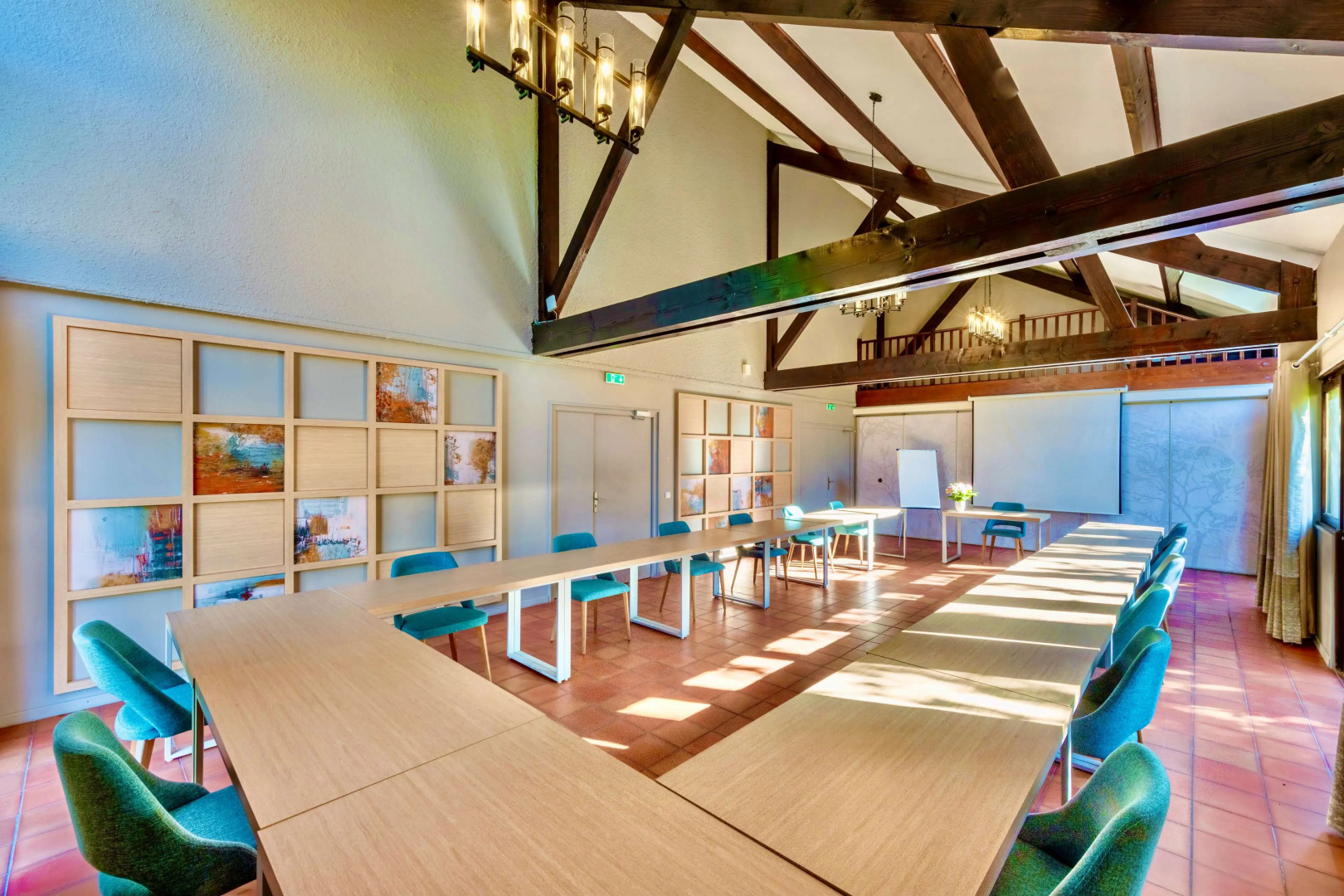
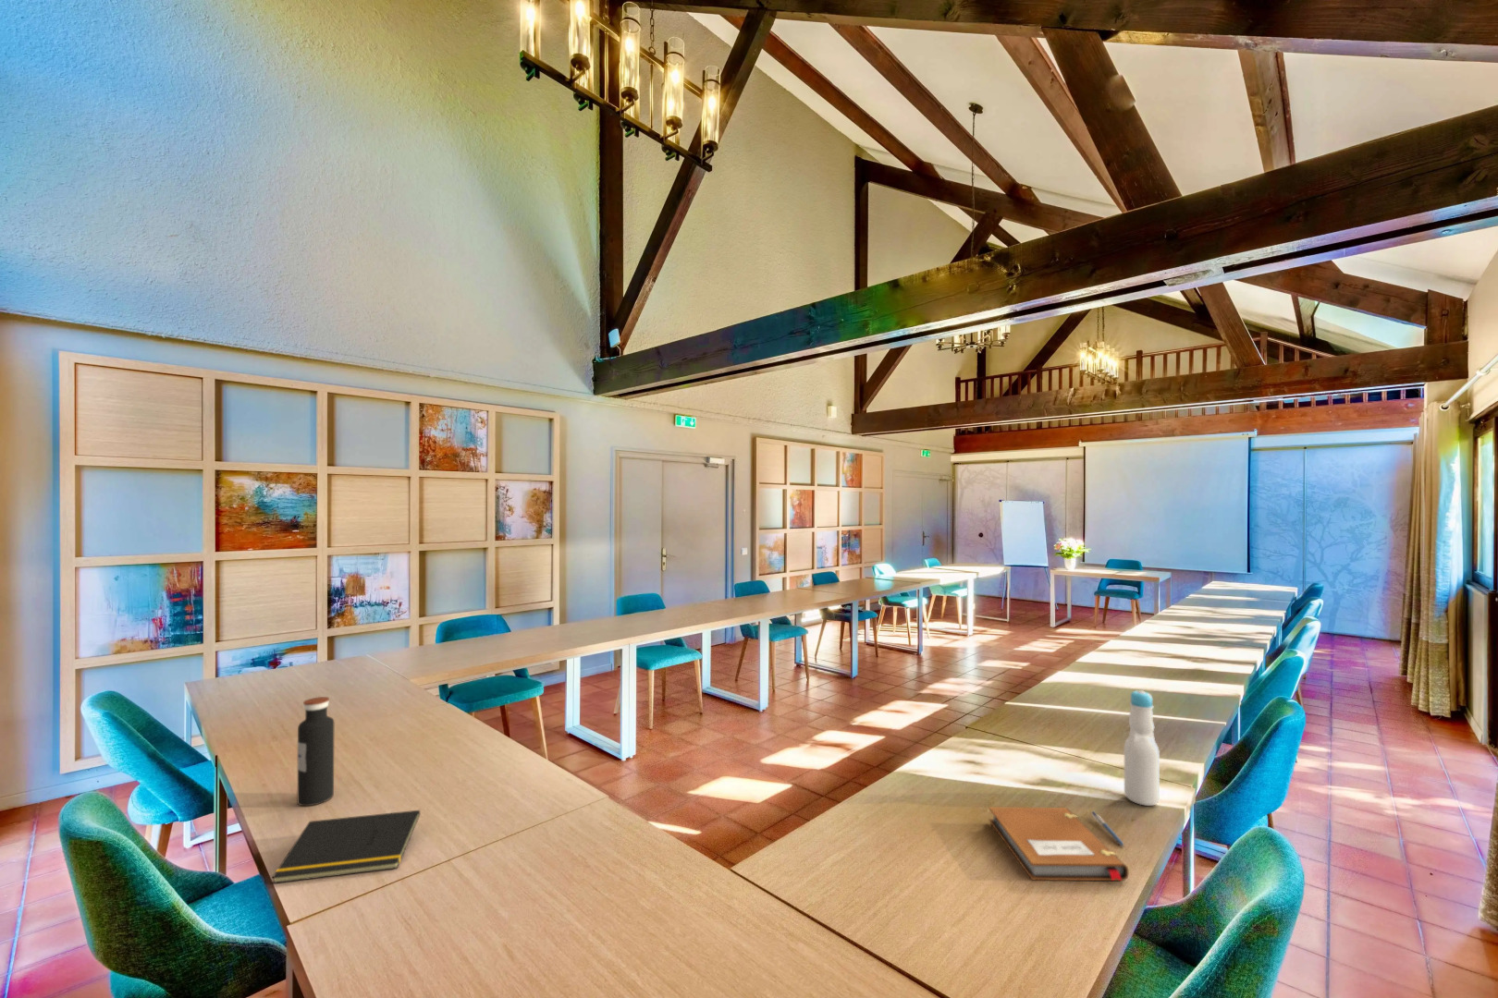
+ water bottle [296,696,334,806]
+ notepad [271,810,420,884]
+ bottle [1124,689,1160,806]
+ pen [1091,810,1125,848]
+ notebook [989,805,1129,882]
